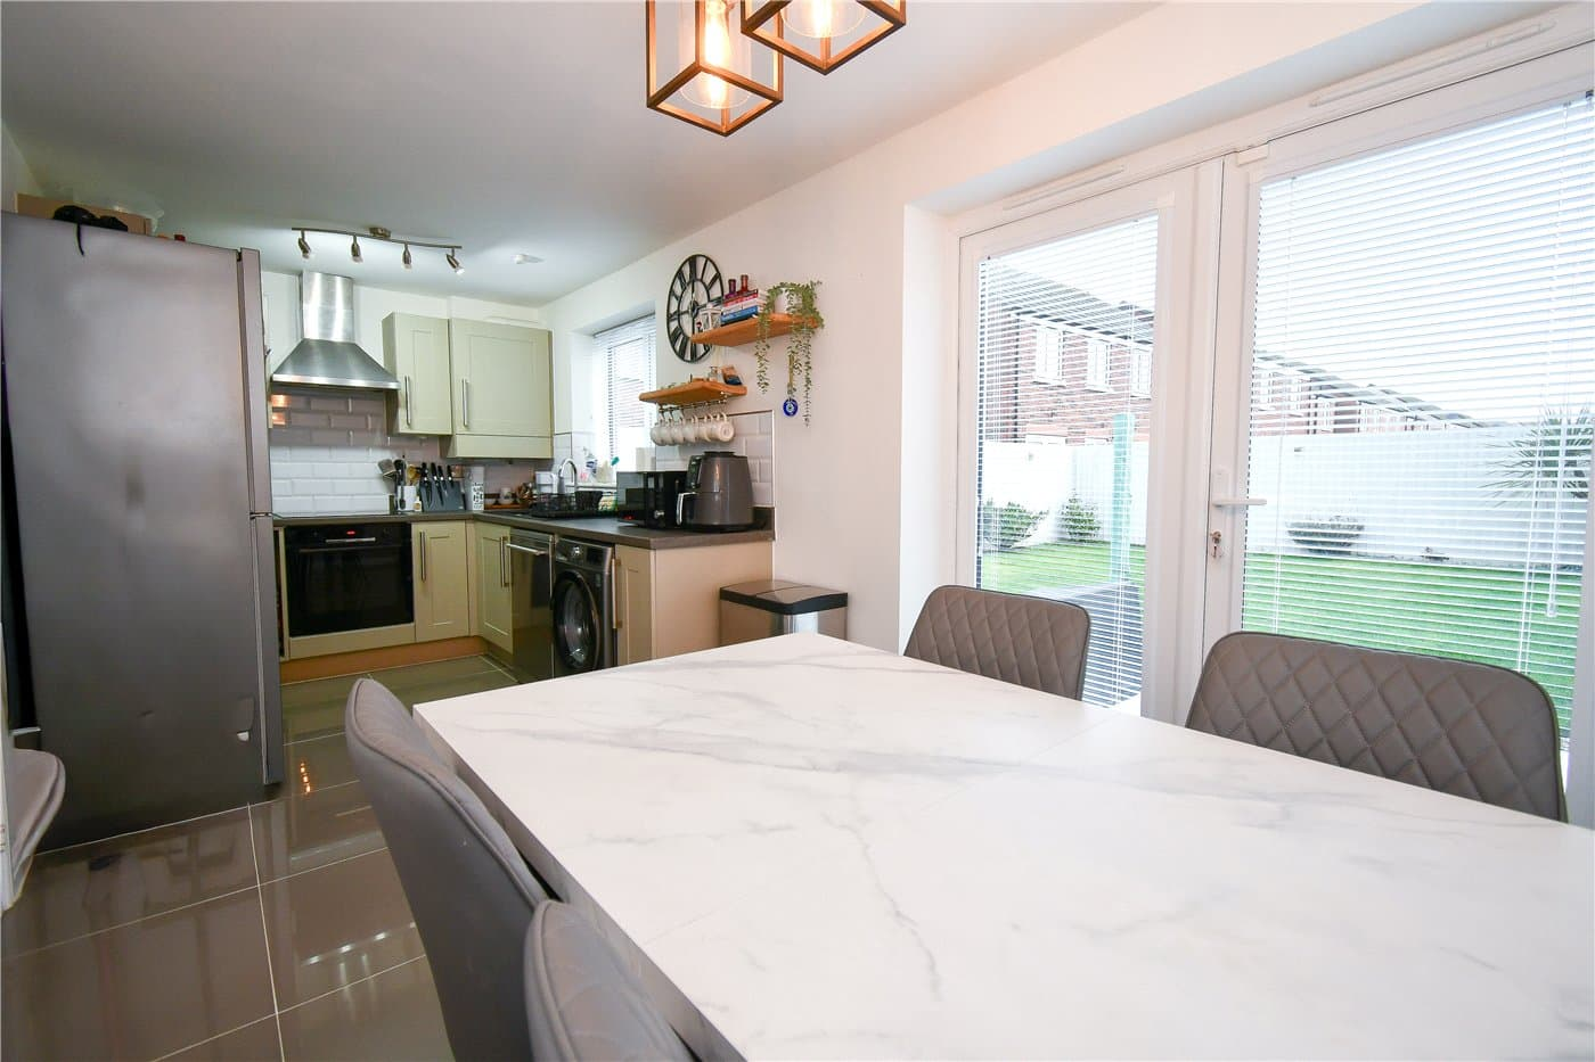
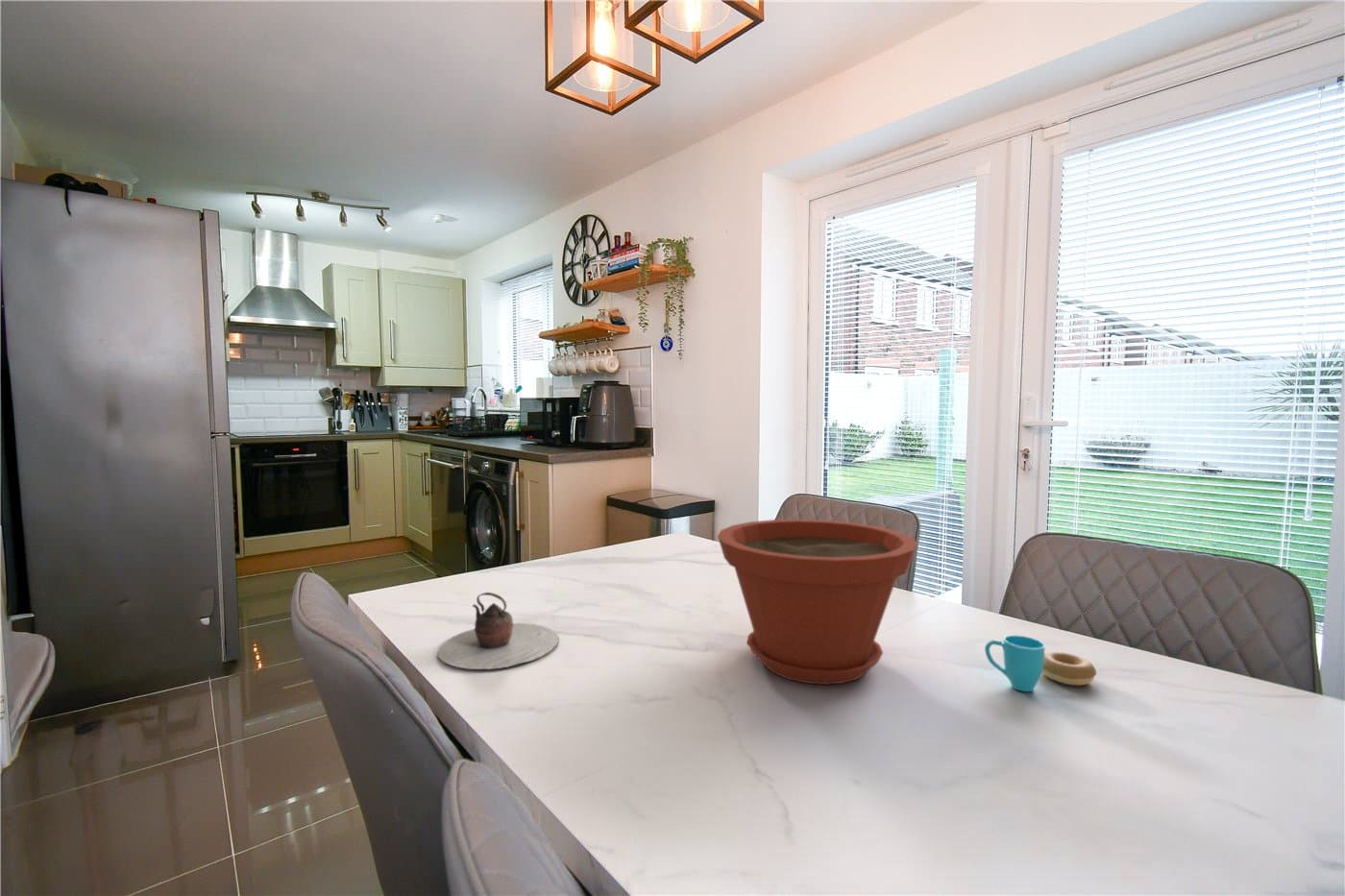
+ cup [984,634,1097,692]
+ teapot [437,592,559,670]
+ plant pot [717,519,918,686]
